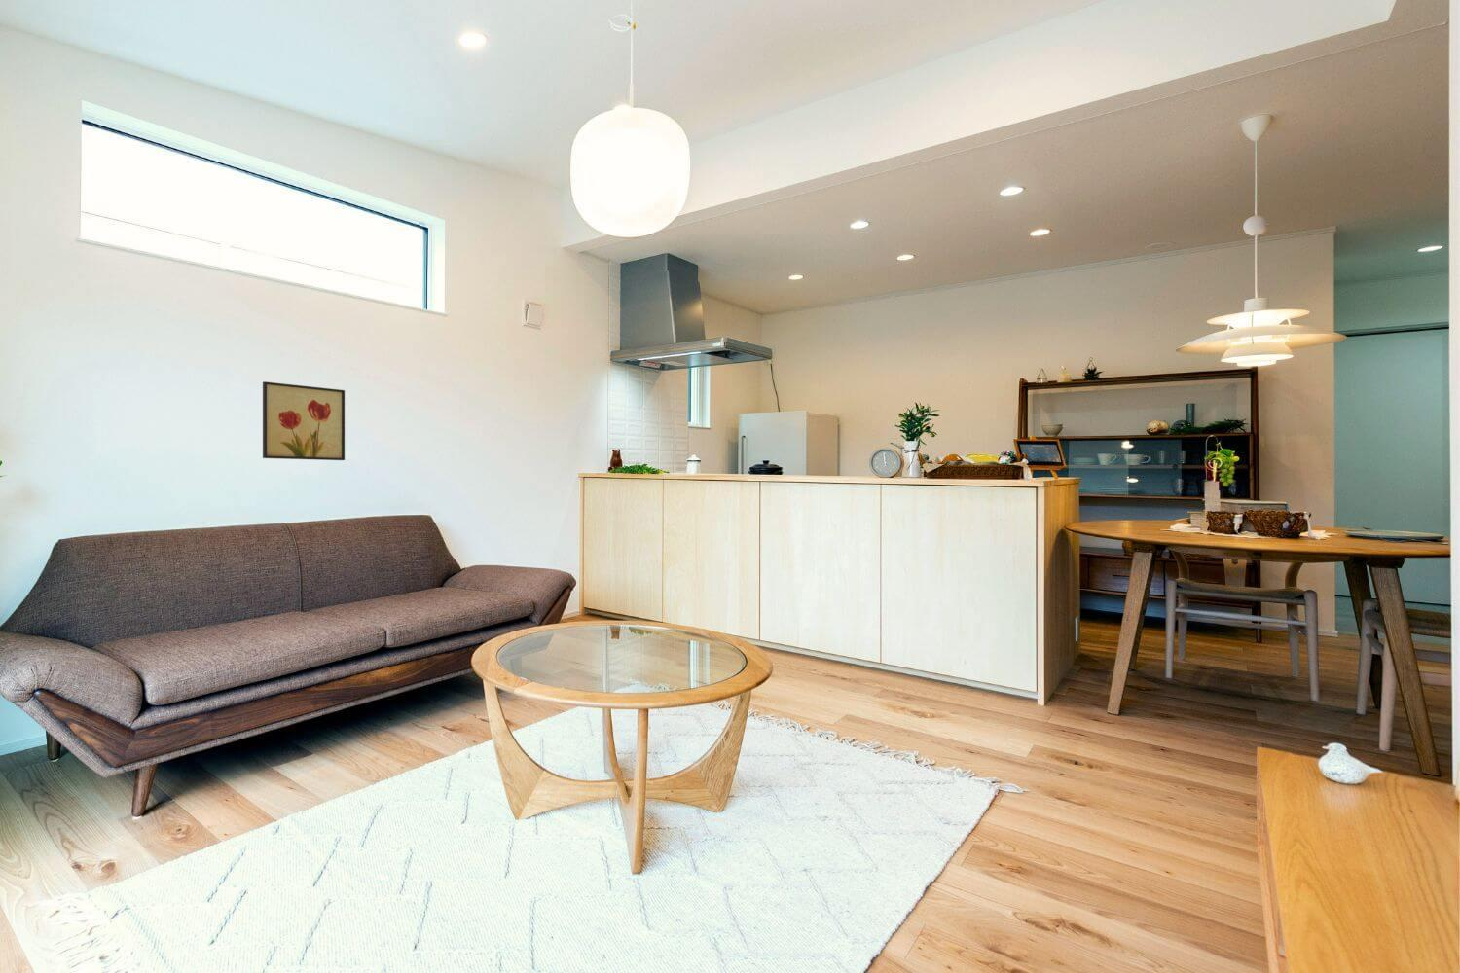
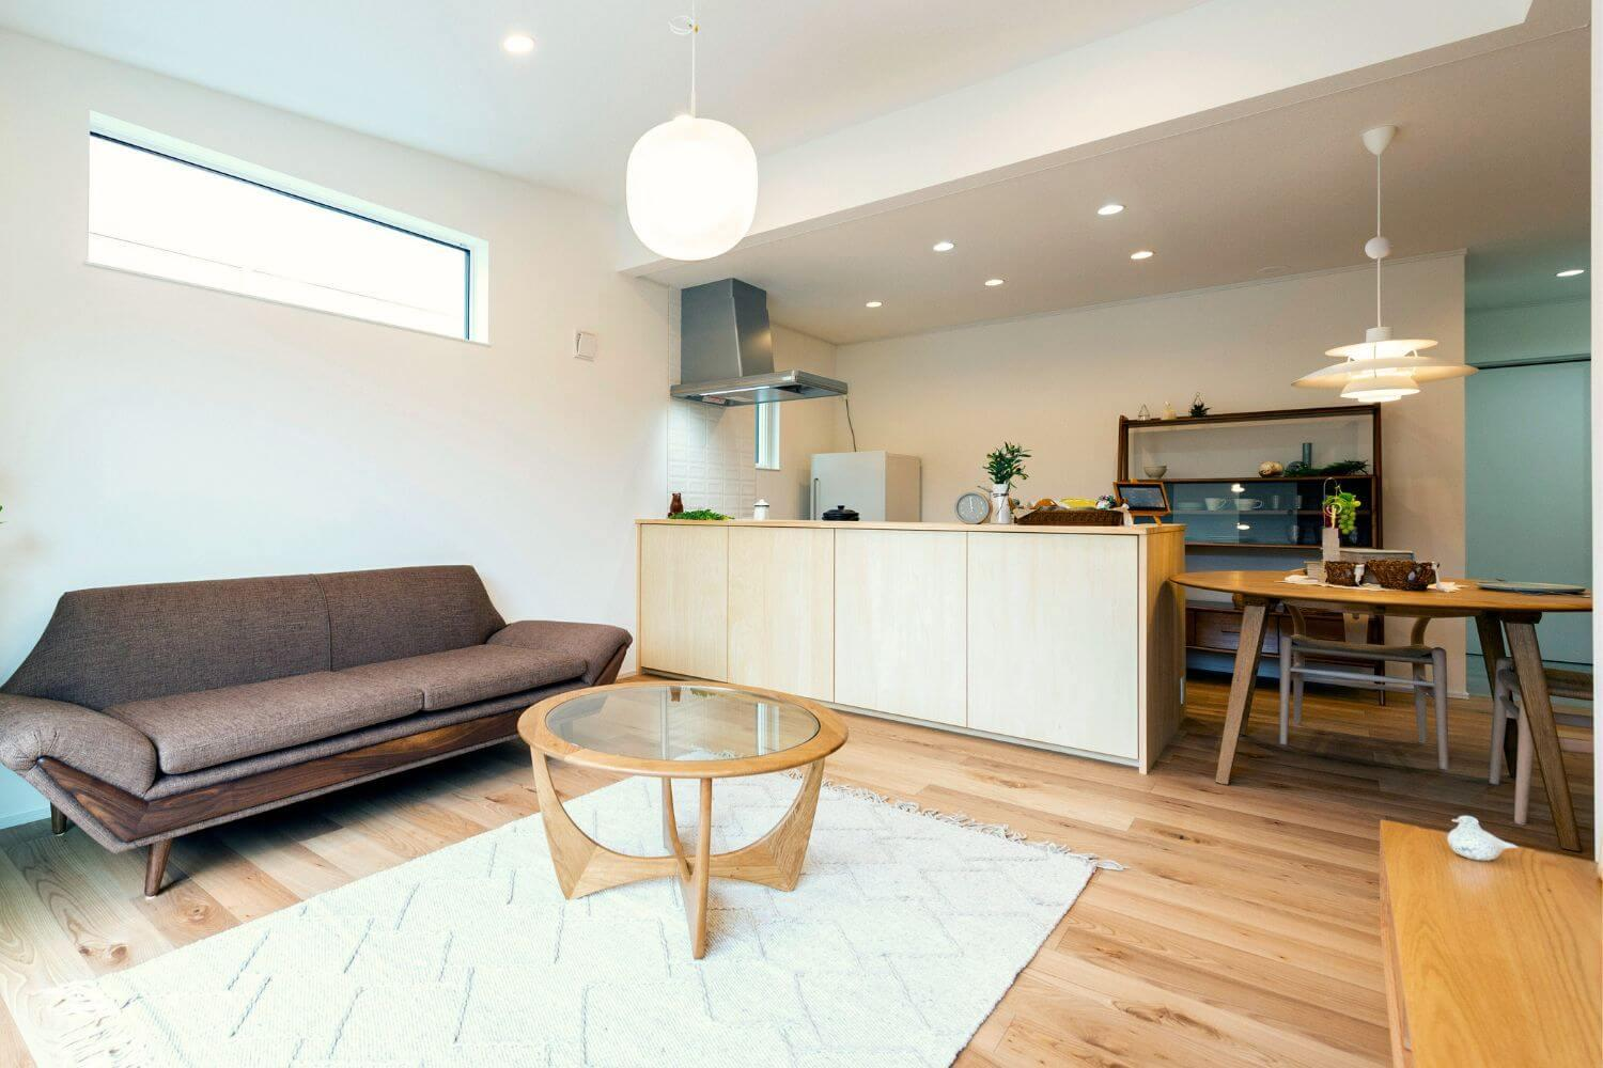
- wall art [262,380,345,462]
